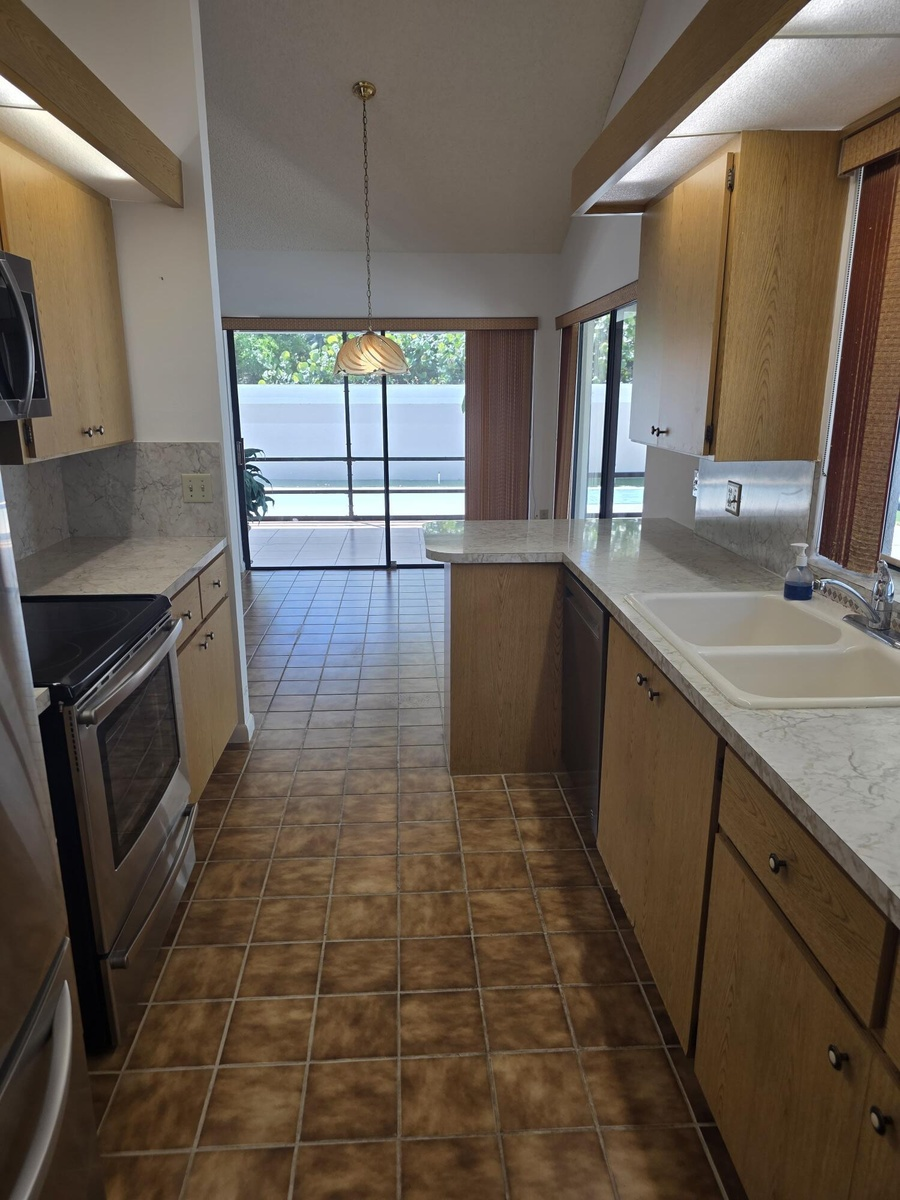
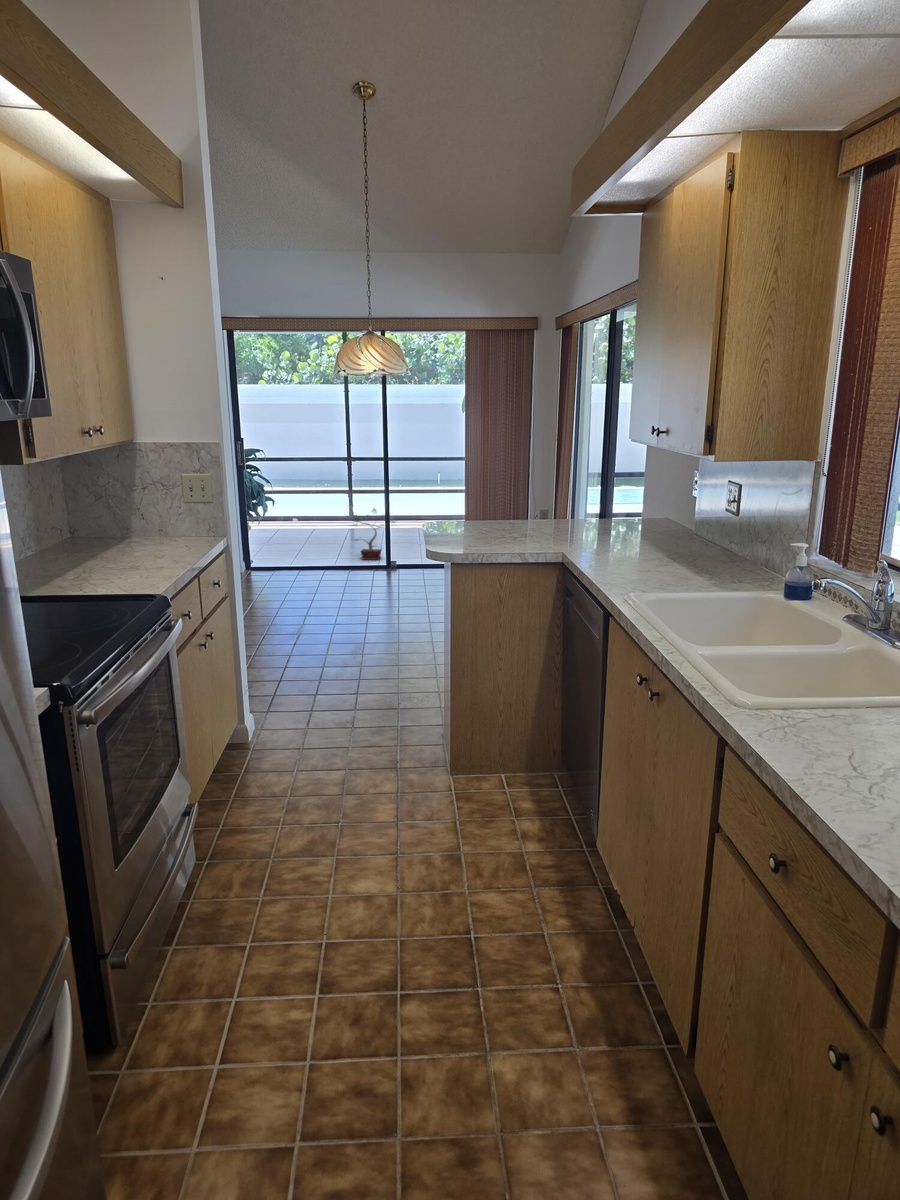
+ potted plant [352,507,399,561]
